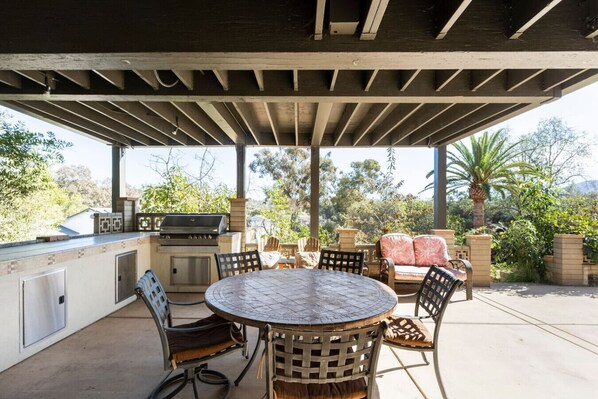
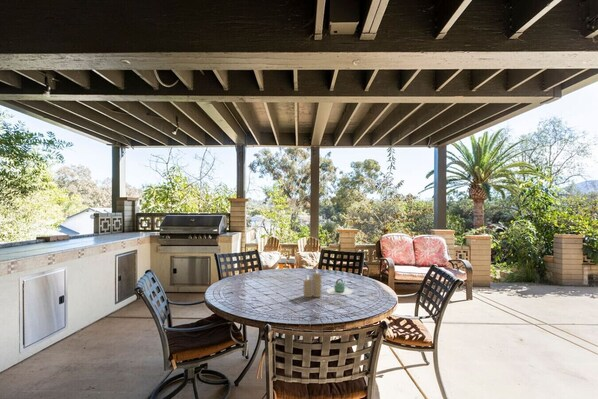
+ candle [302,268,322,298]
+ teapot [325,278,354,296]
